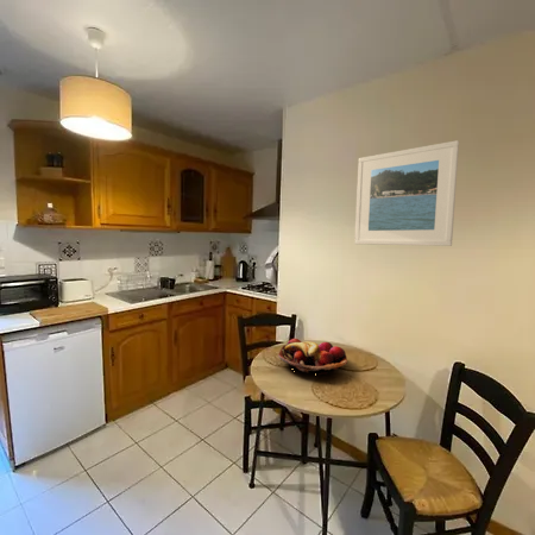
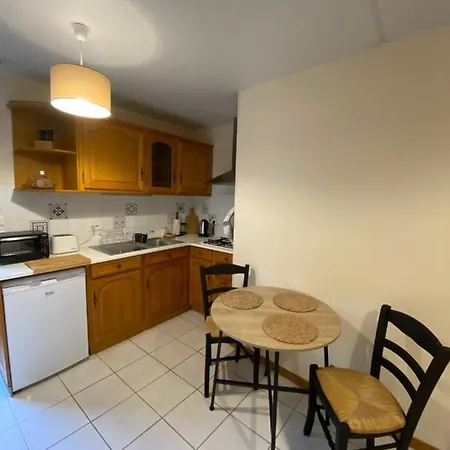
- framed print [353,139,460,247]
- fruit basket [277,338,348,376]
